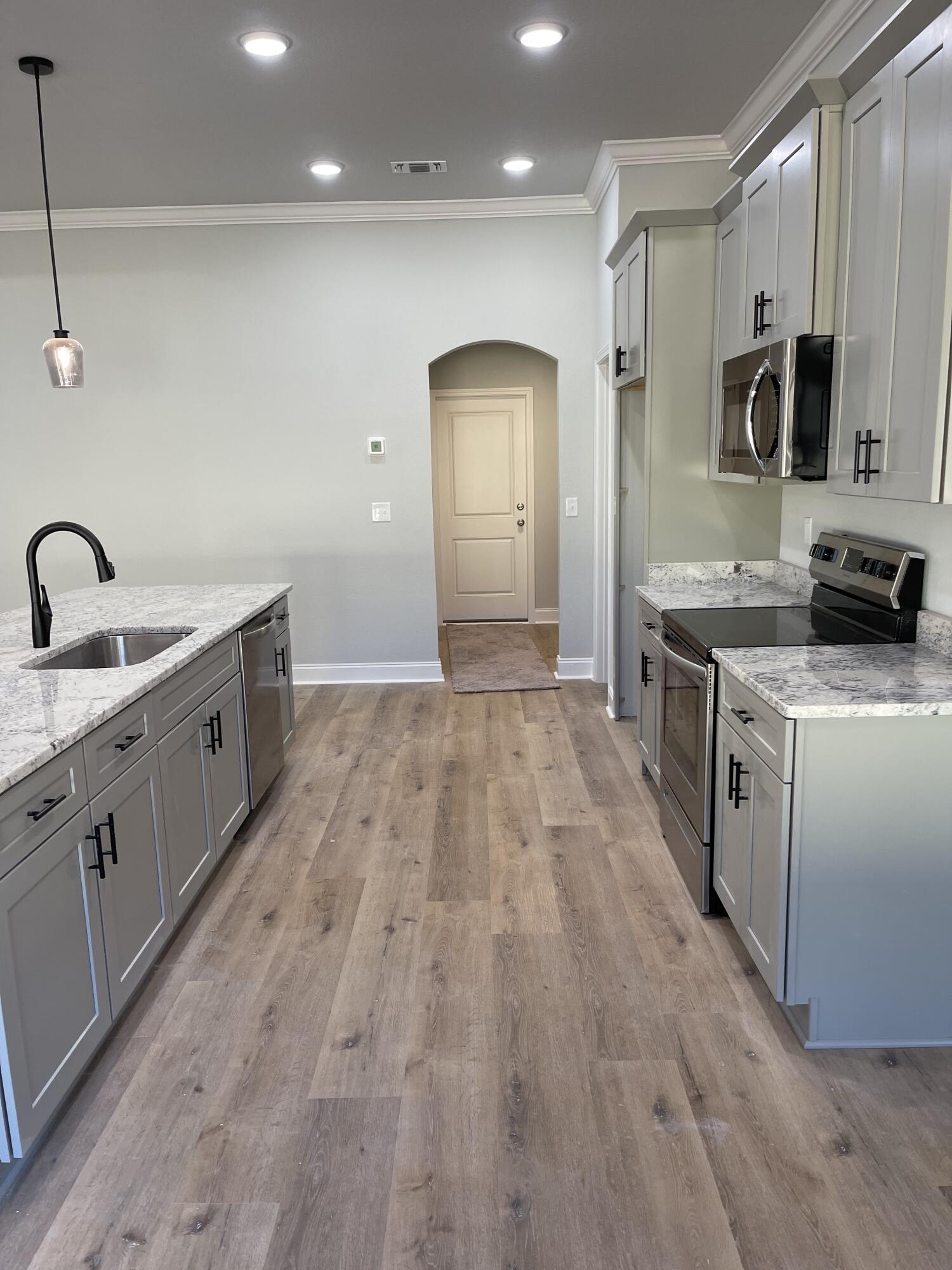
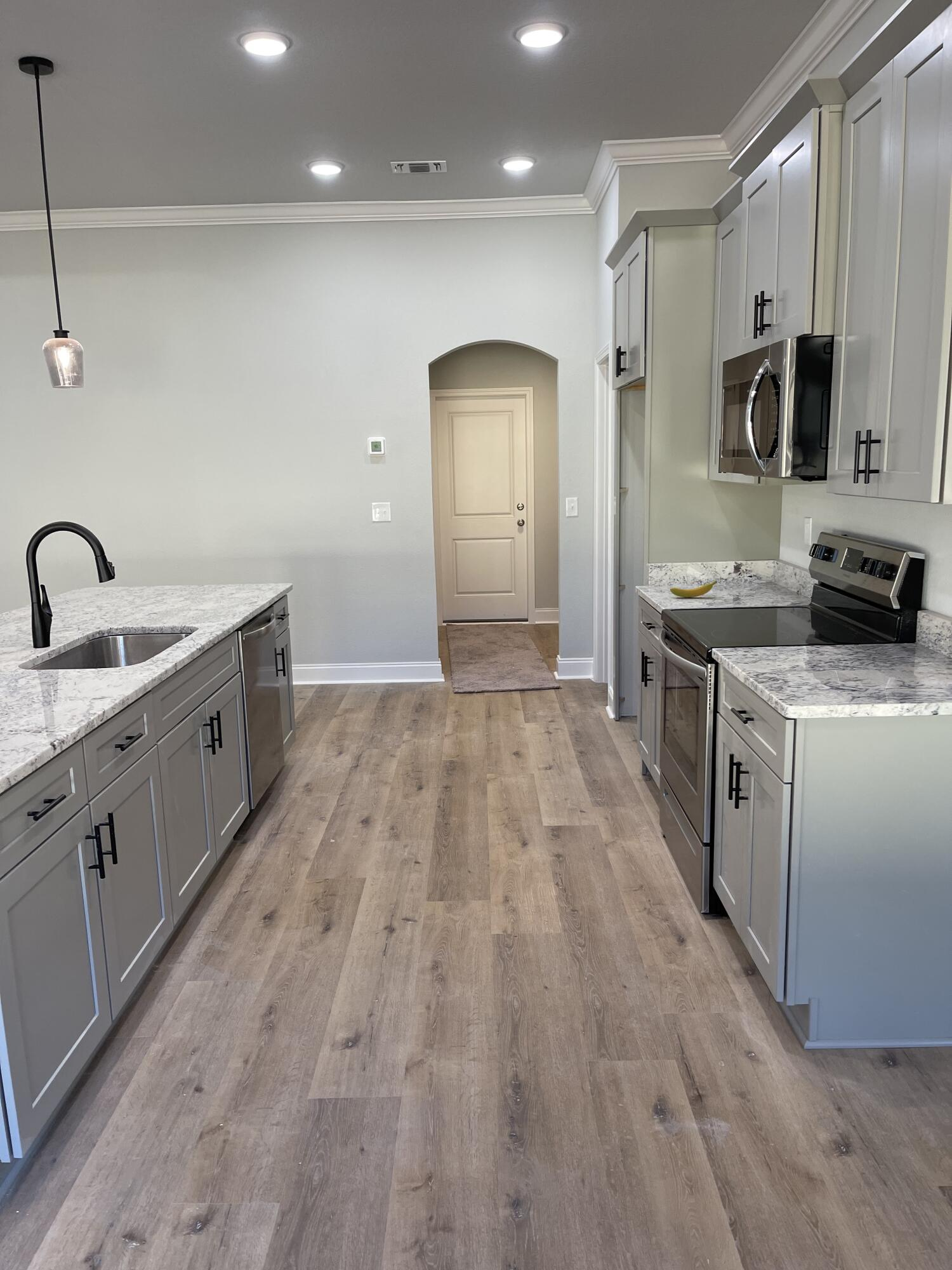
+ banana [670,580,718,598]
